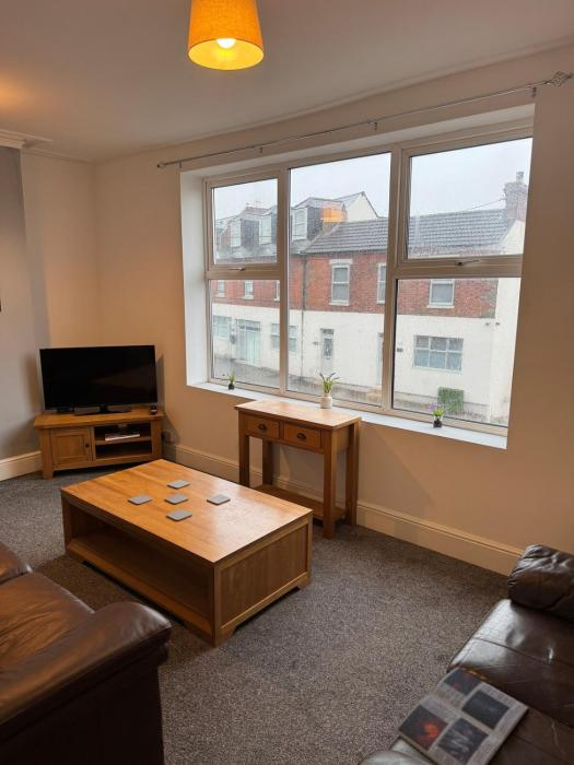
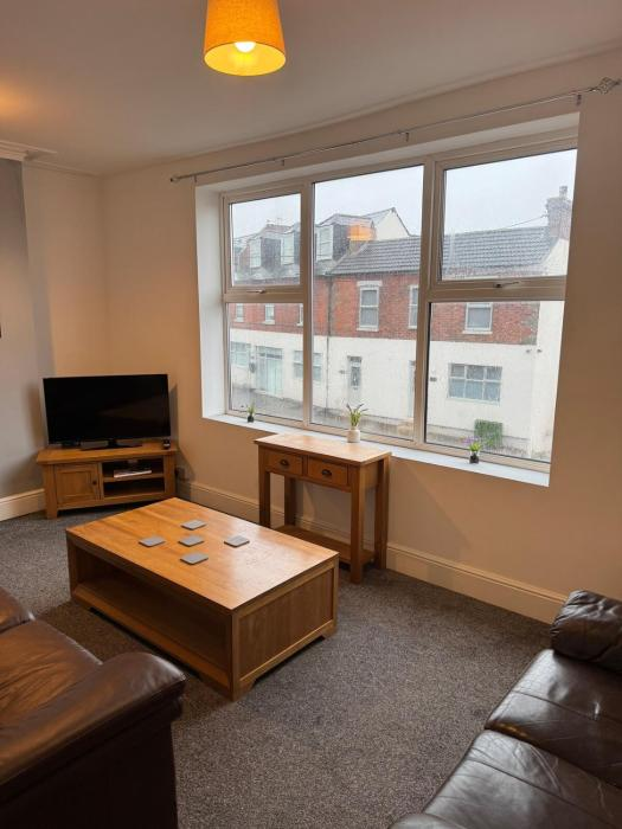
- magazine [393,666,529,765]
